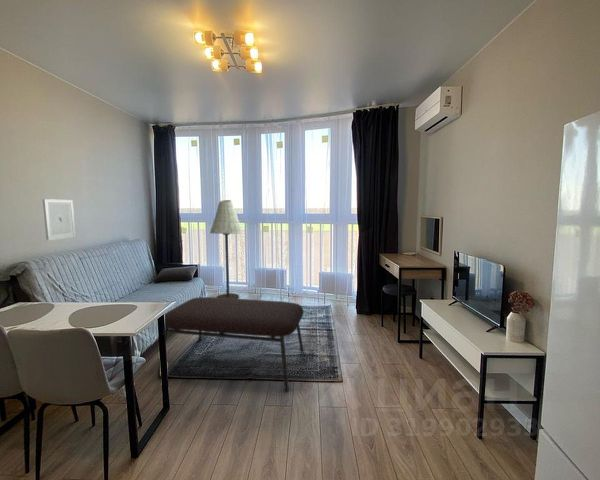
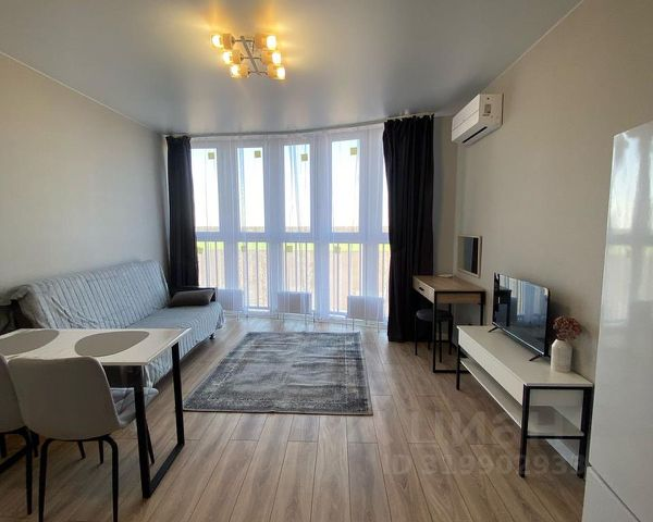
- floor lamp [209,199,243,299]
- wall art [42,198,76,241]
- coffee table [156,296,305,392]
